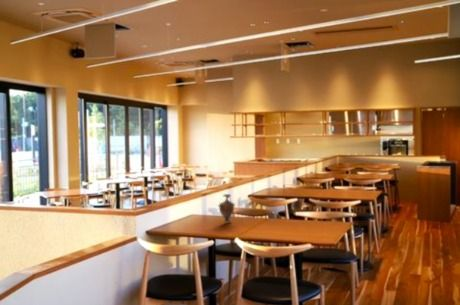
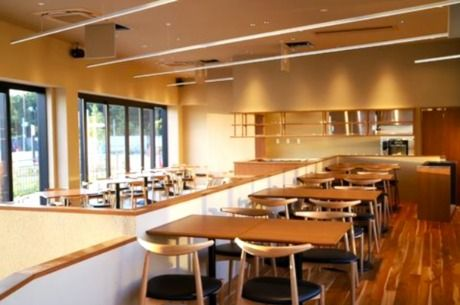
- vase [217,193,236,224]
